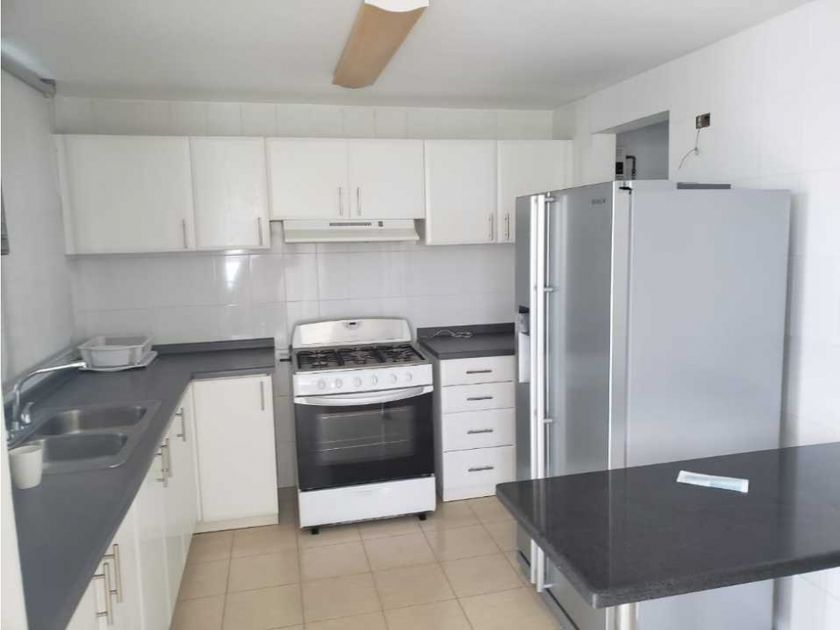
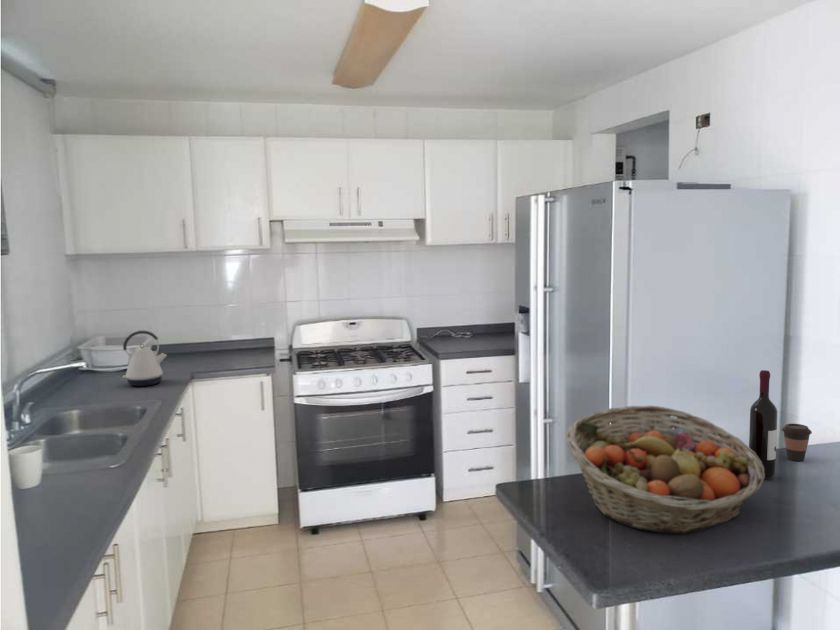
+ wine bottle [748,369,778,480]
+ fruit basket [565,405,765,535]
+ kettle [122,330,168,387]
+ coffee cup [781,423,813,462]
